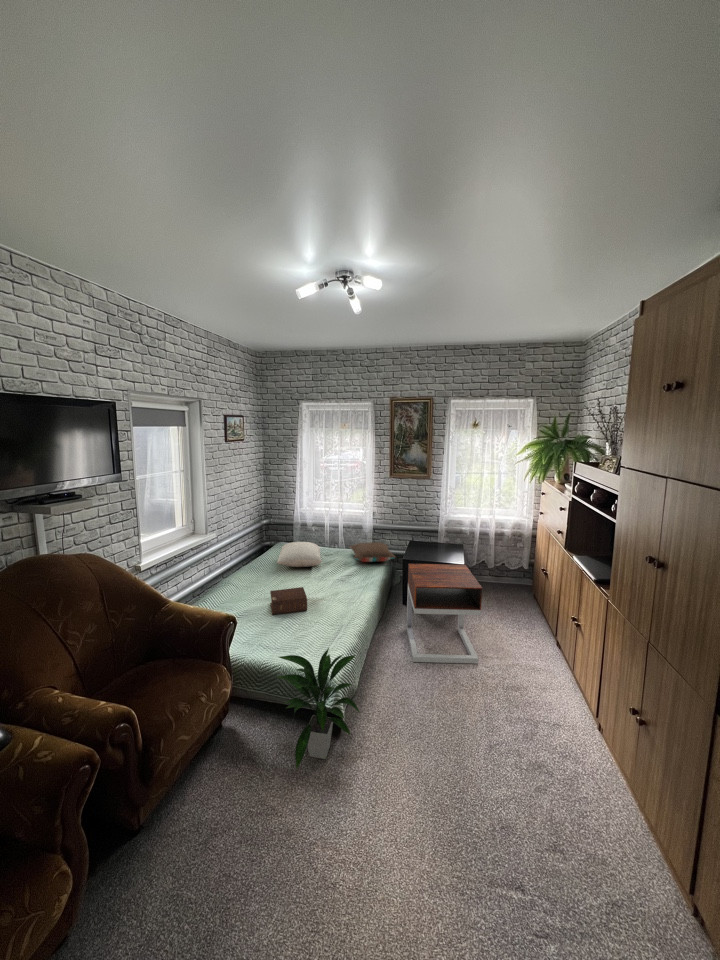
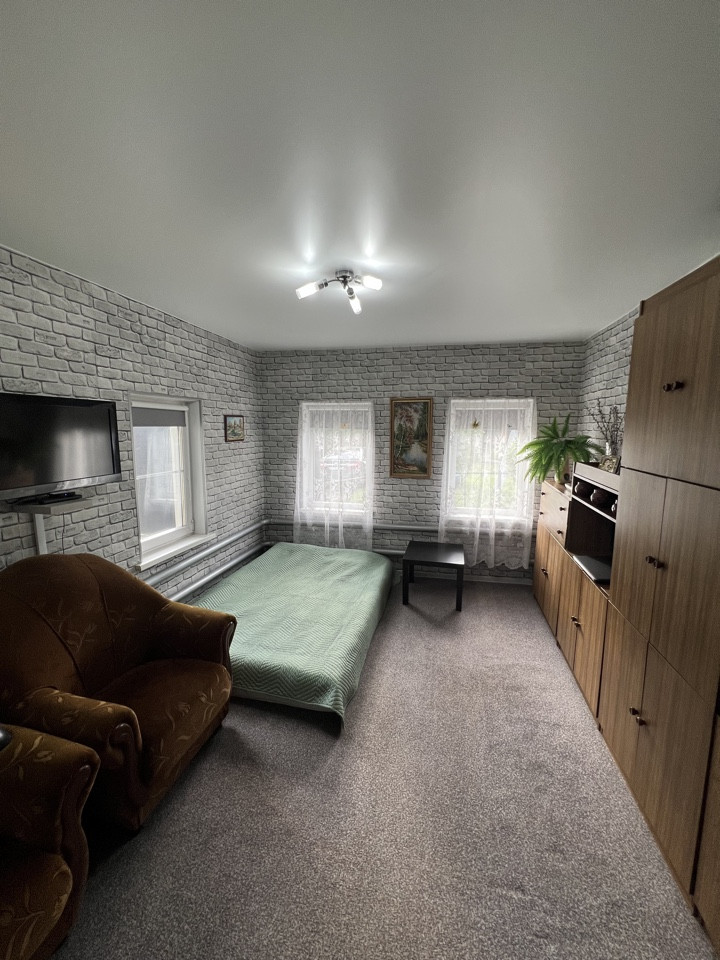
- bible [269,586,308,616]
- pillow [348,542,397,563]
- pillow [276,541,323,568]
- indoor plant [276,647,362,771]
- nightstand [406,563,483,665]
